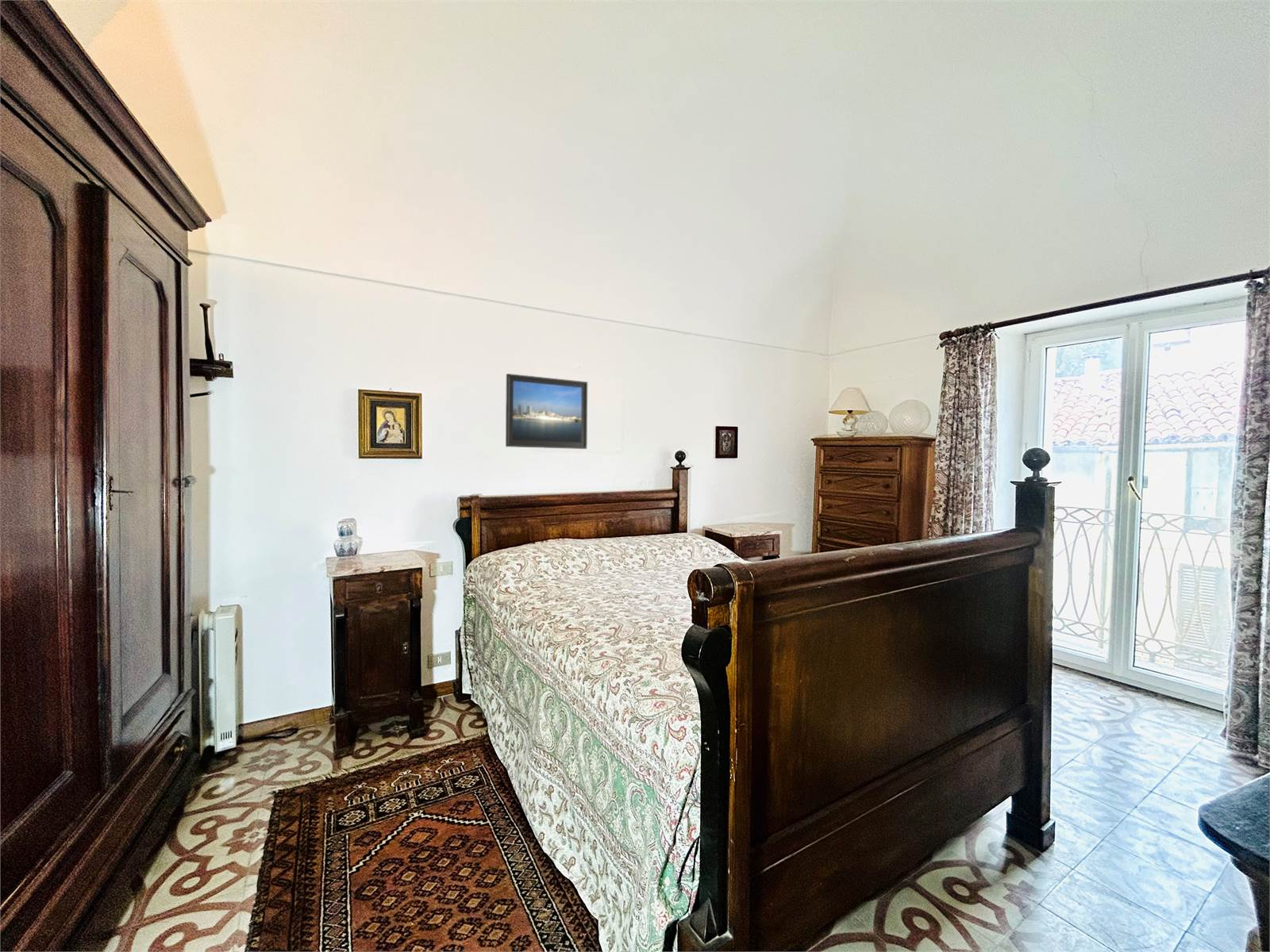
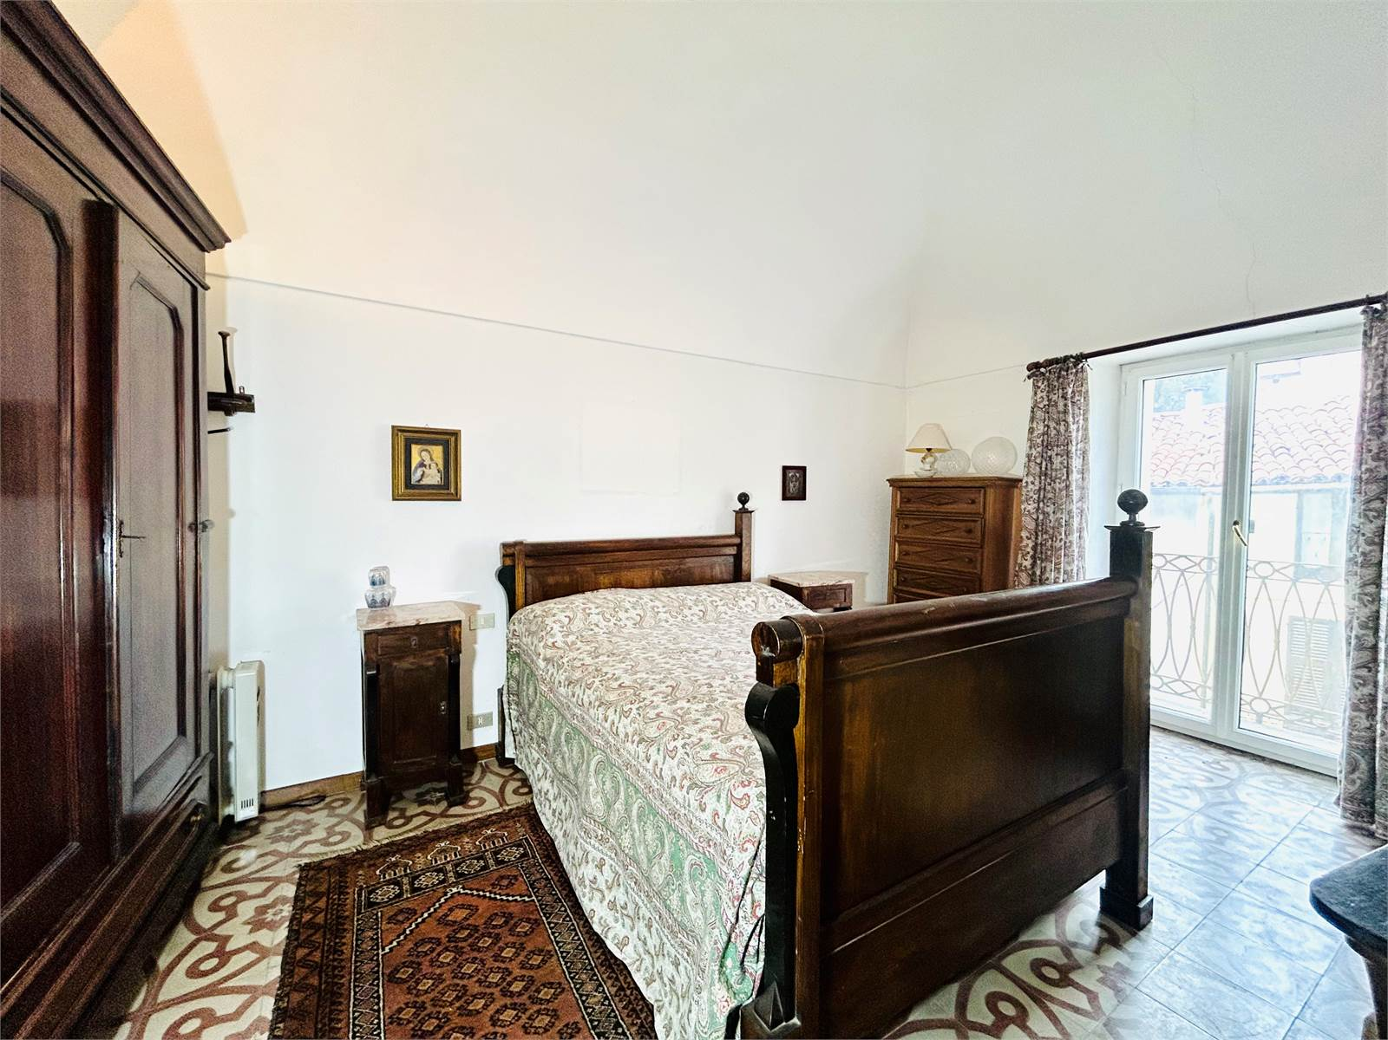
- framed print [505,373,588,450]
